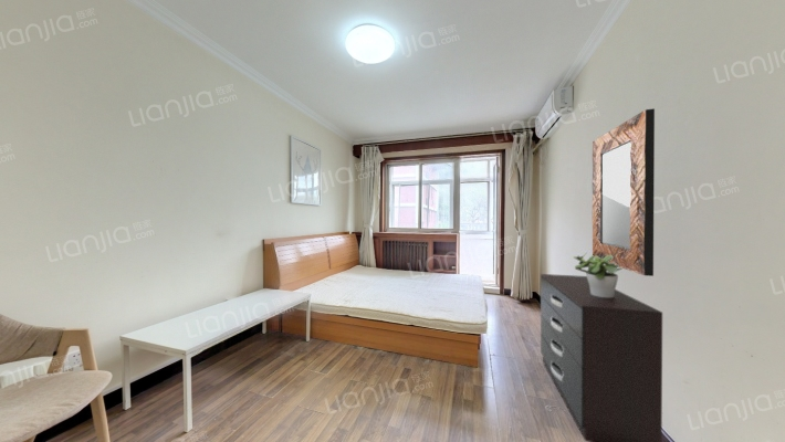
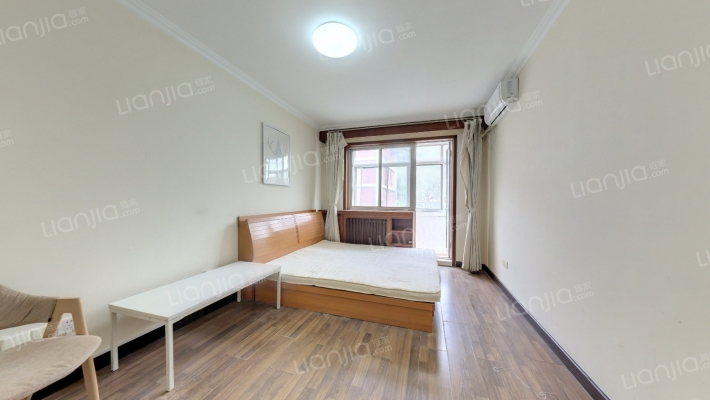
- dresser [540,273,663,442]
- home mirror [592,107,656,277]
- potted plant [573,252,622,298]
